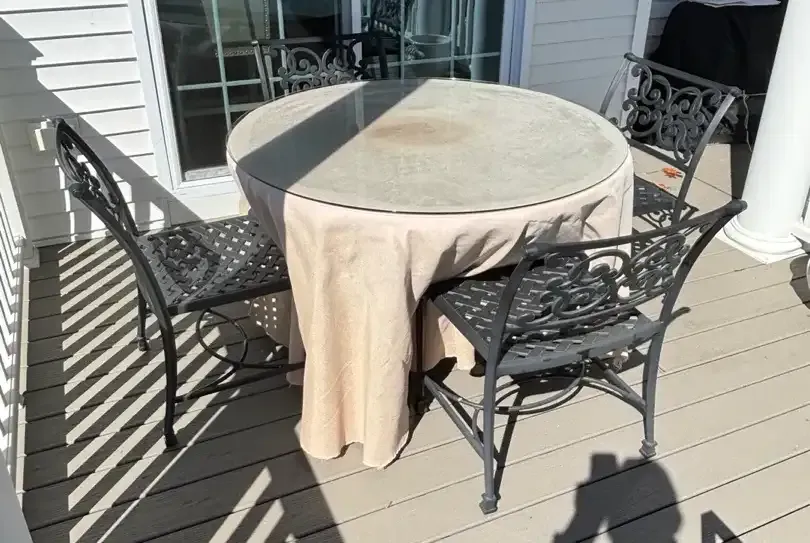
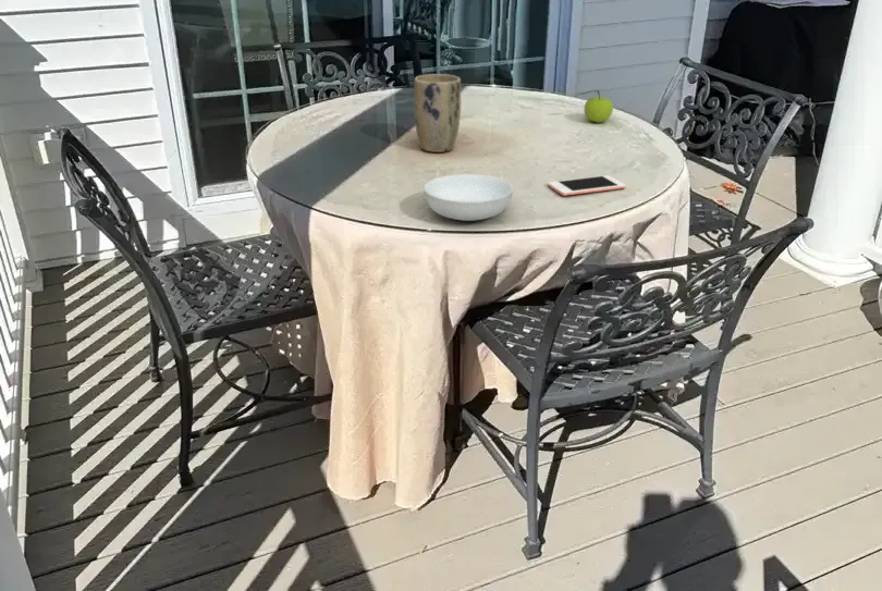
+ plant pot [413,73,462,153]
+ serving bowl [422,173,514,222]
+ cell phone [547,174,626,197]
+ fruit [576,89,614,124]
